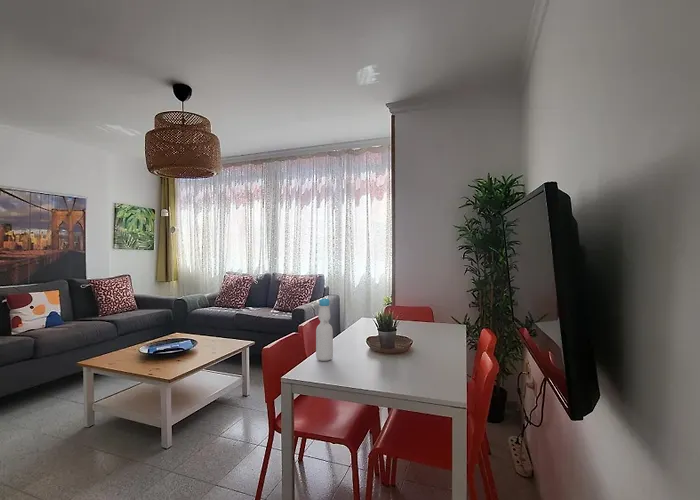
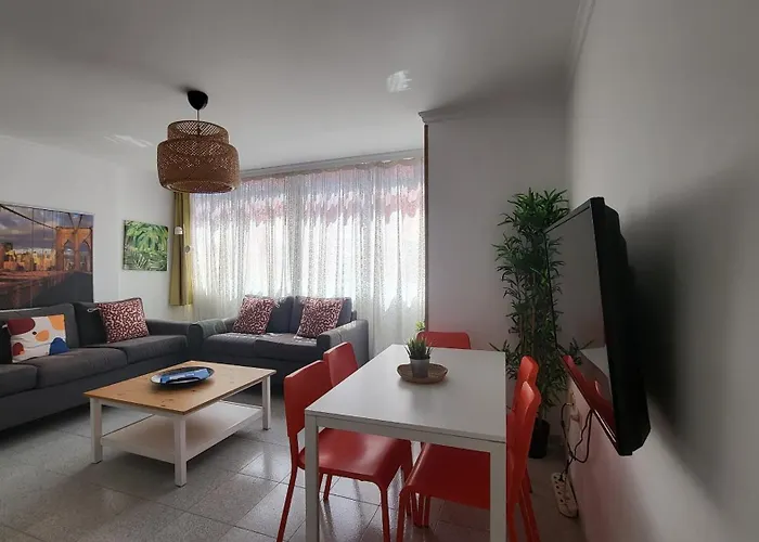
- bottle [315,296,334,362]
